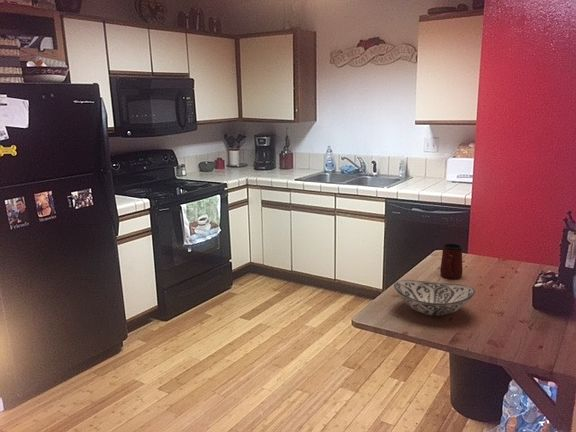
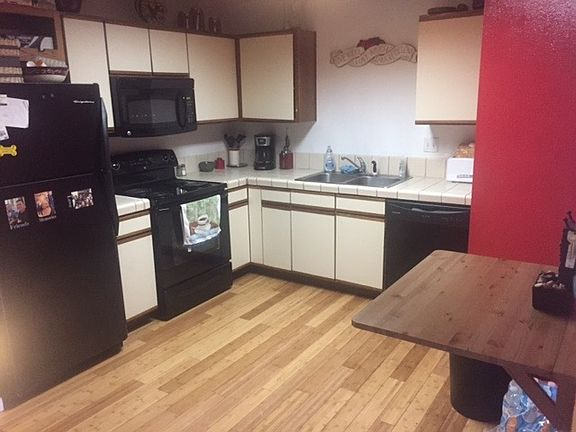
- mug [439,243,464,280]
- decorative bowl [393,279,476,317]
